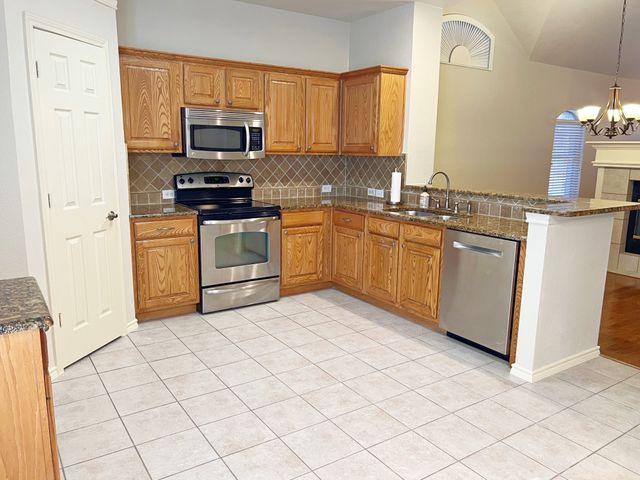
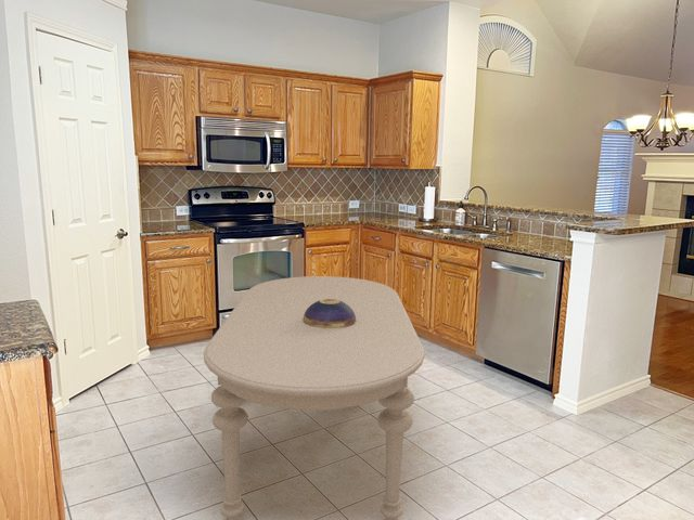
+ decorative bowl [303,299,356,328]
+ dining table [203,275,425,520]
